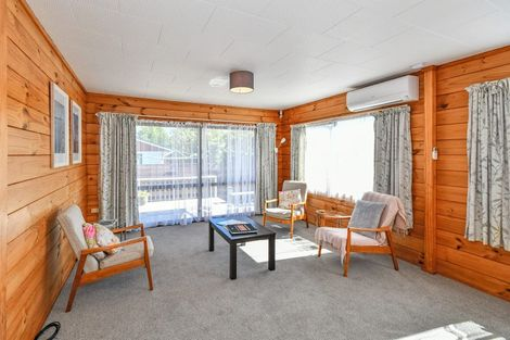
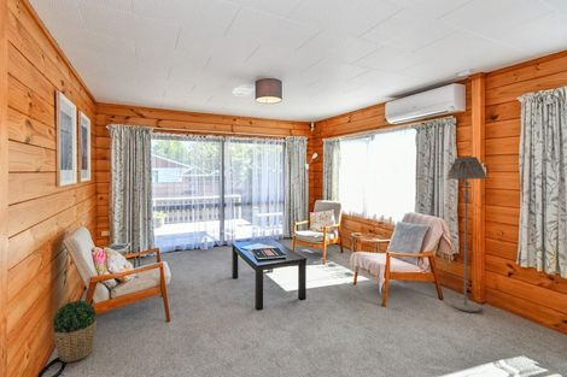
+ potted plant [51,299,98,364]
+ floor lamp [446,155,487,313]
